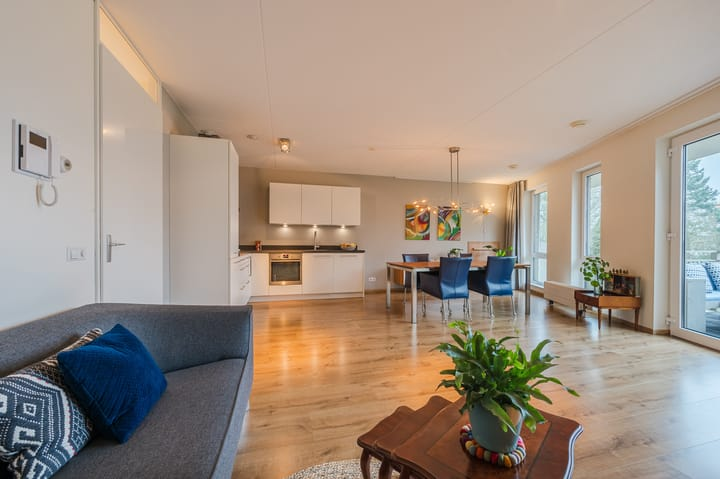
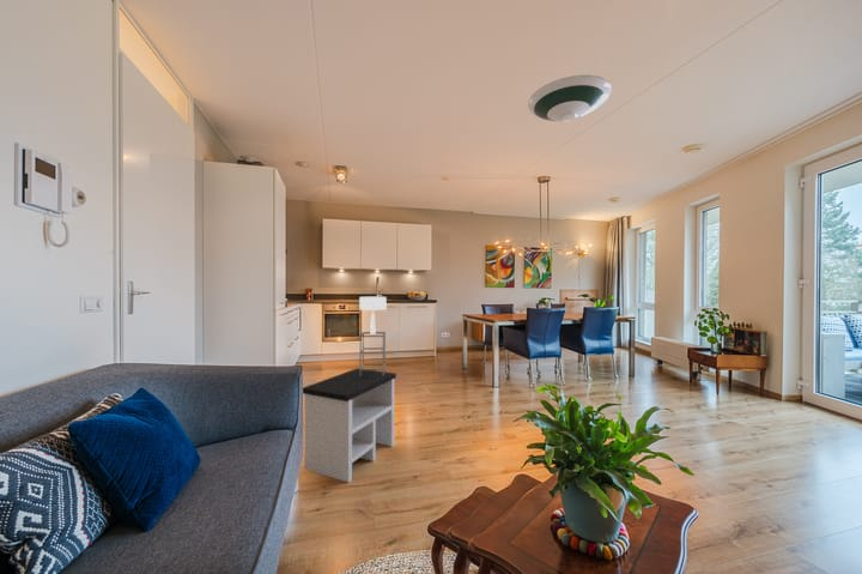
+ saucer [527,74,613,122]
+ table lamp [358,296,388,377]
+ side table [302,367,397,484]
